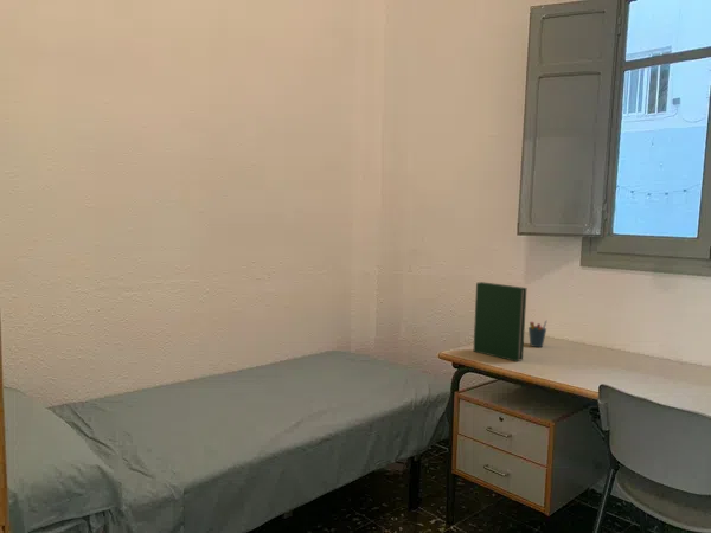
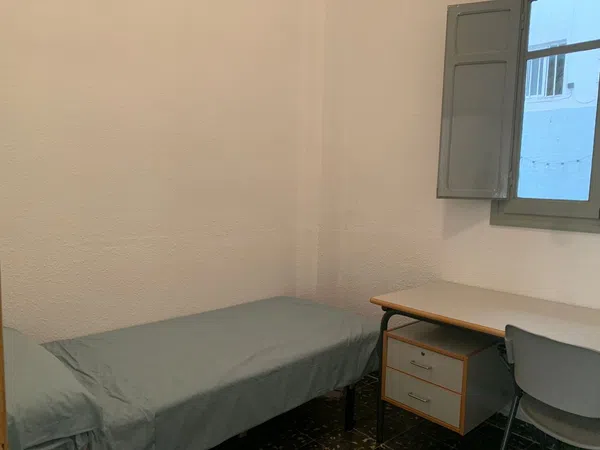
- hardback book [473,281,527,362]
- pen holder [527,320,549,348]
